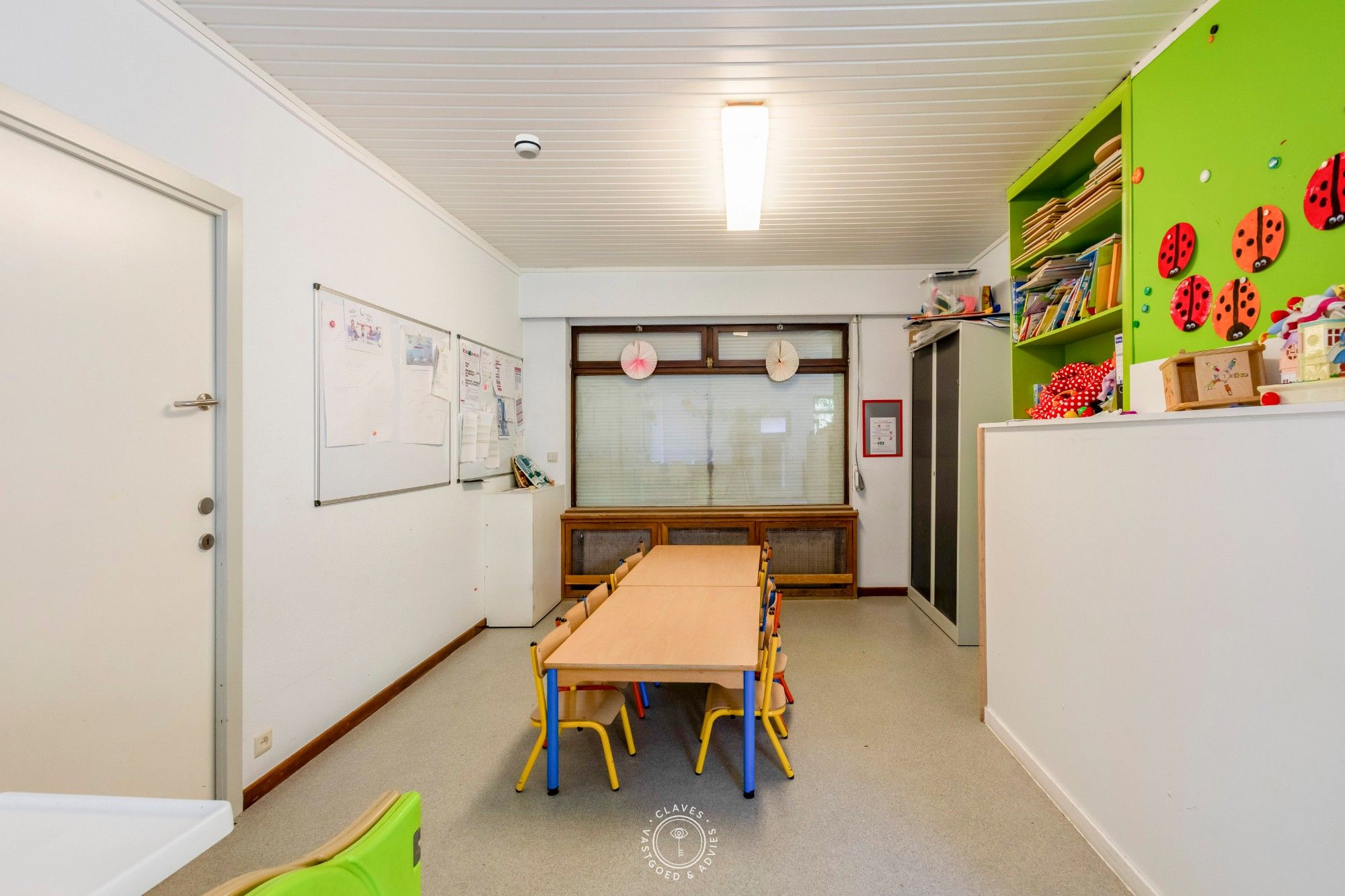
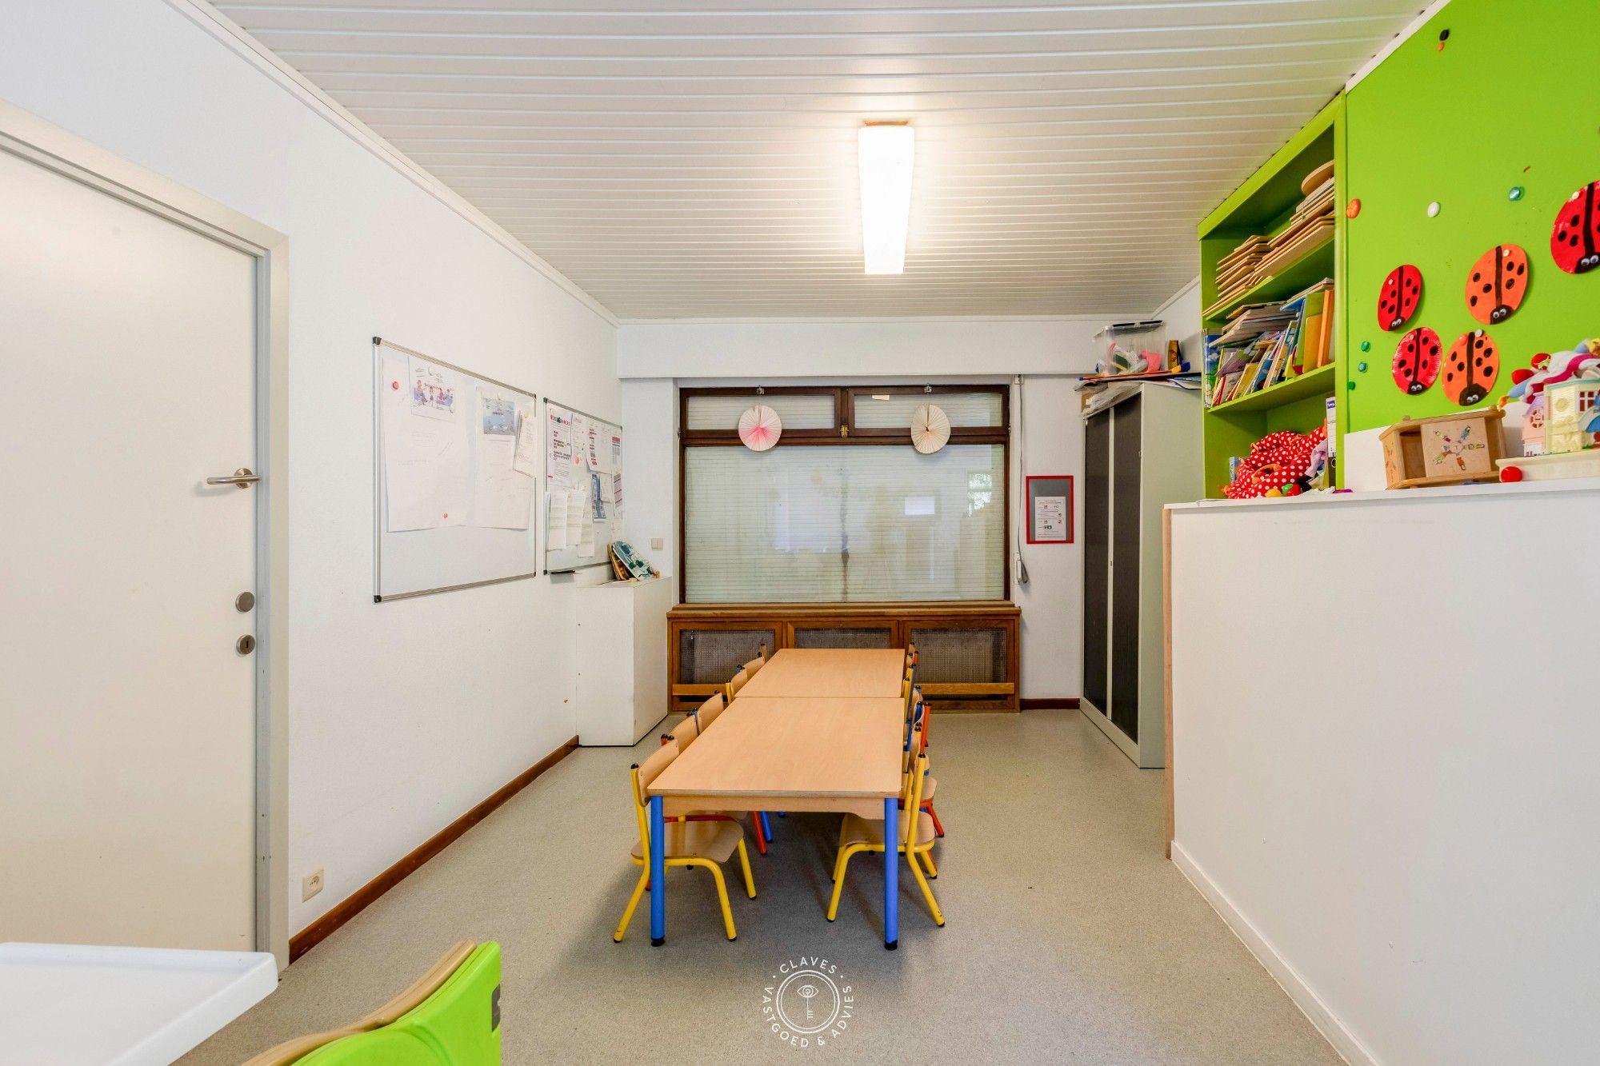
- smoke detector [514,133,542,160]
